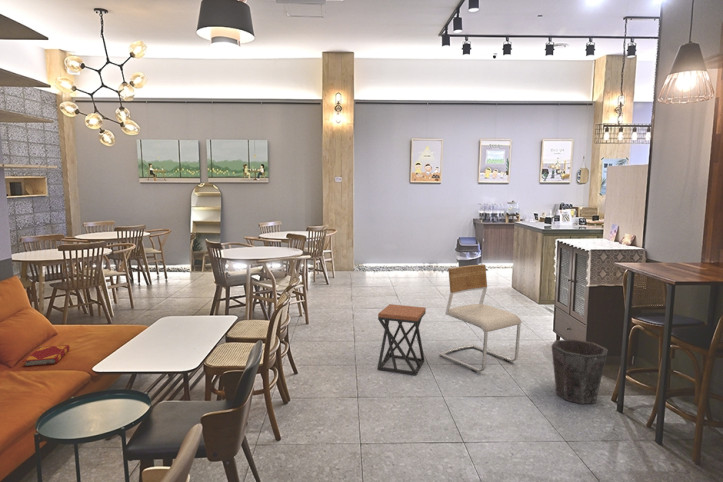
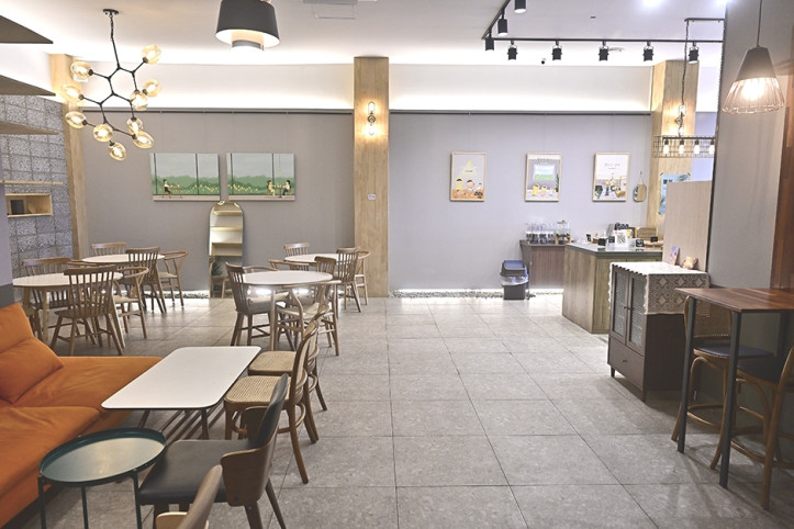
- hardback book [22,344,71,368]
- waste bin [551,338,609,405]
- chair [438,263,522,373]
- stool [376,303,427,376]
